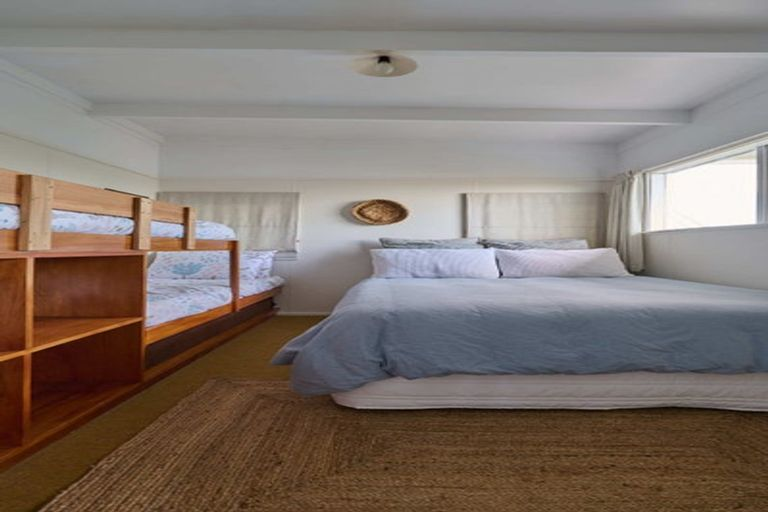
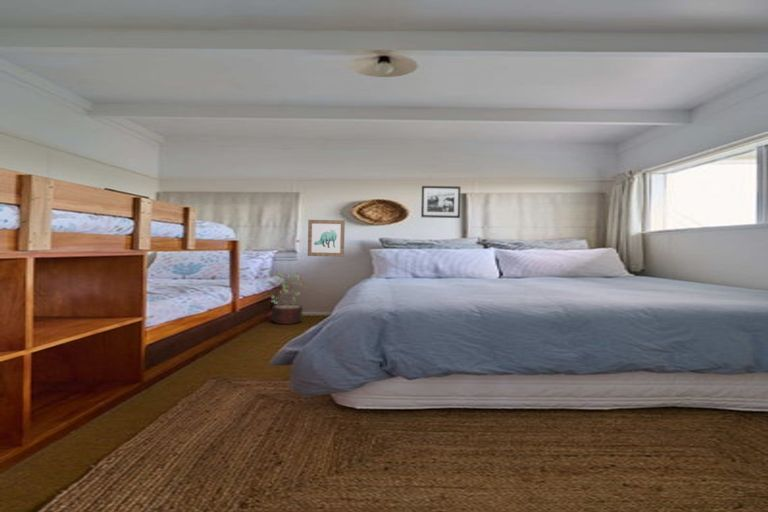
+ decorative plant [269,270,305,325]
+ picture frame [420,185,461,219]
+ wall art [307,219,346,258]
